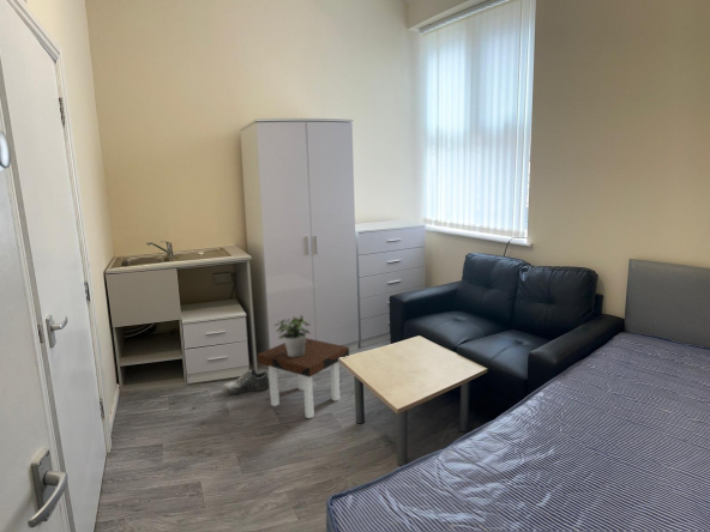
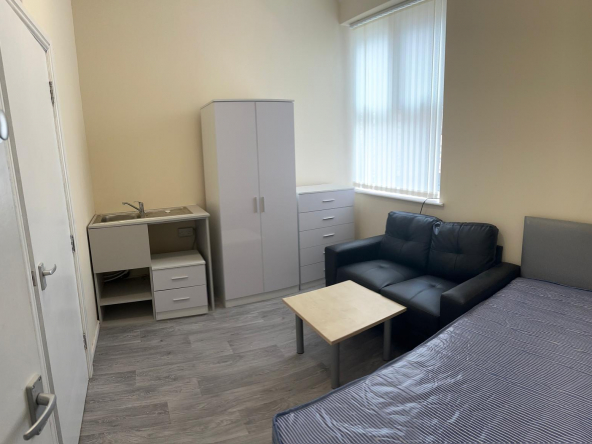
- potted plant [272,314,312,357]
- side table [257,337,350,419]
- shoe [221,368,270,397]
